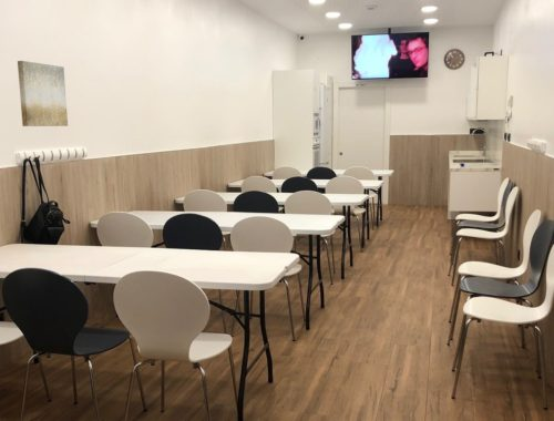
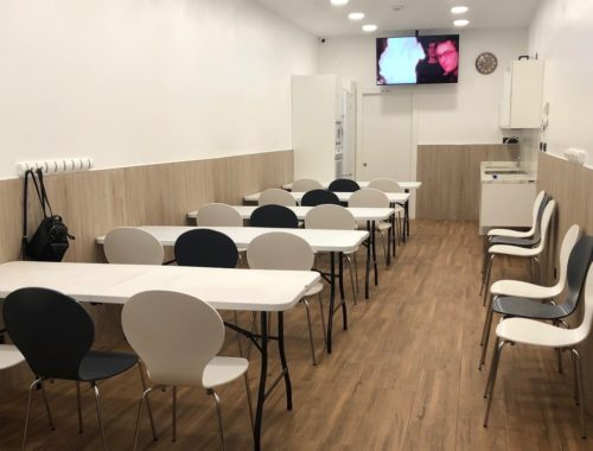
- wall art [17,60,69,127]
